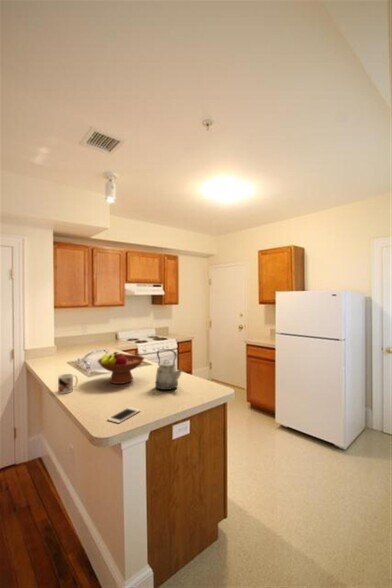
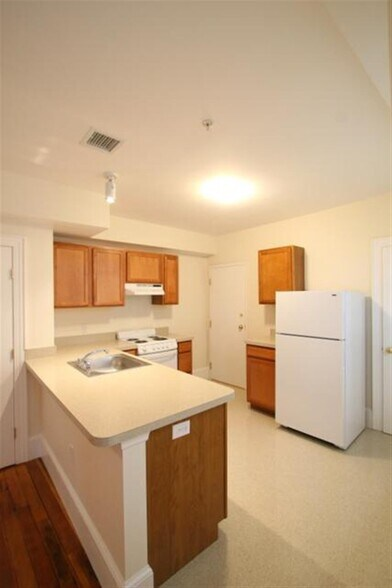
- kettle [154,348,185,391]
- cell phone [106,406,141,424]
- fruit bowl [96,351,145,385]
- mug [57,373,79,395]
